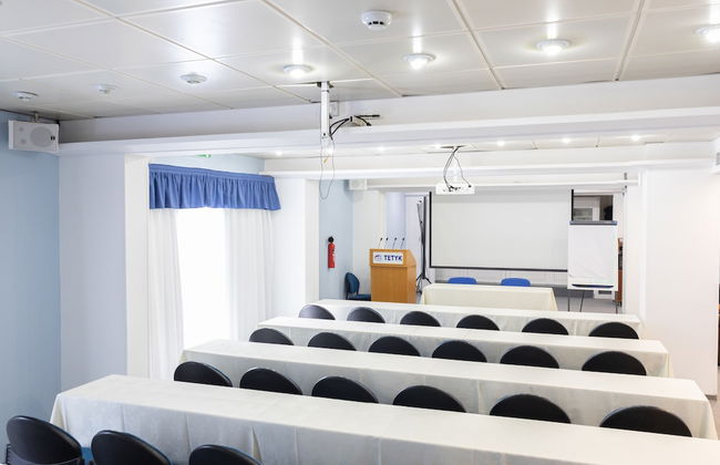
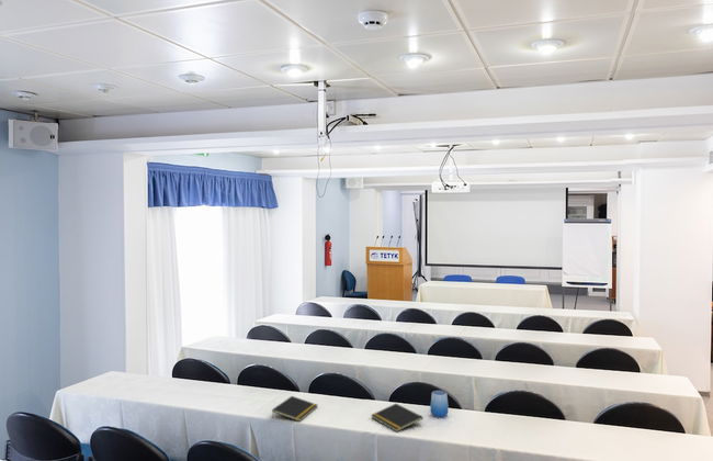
+ notepad [271,395,318,423]
+ cup [429,390,450,418]
+ notepad [371,403,425,432]
